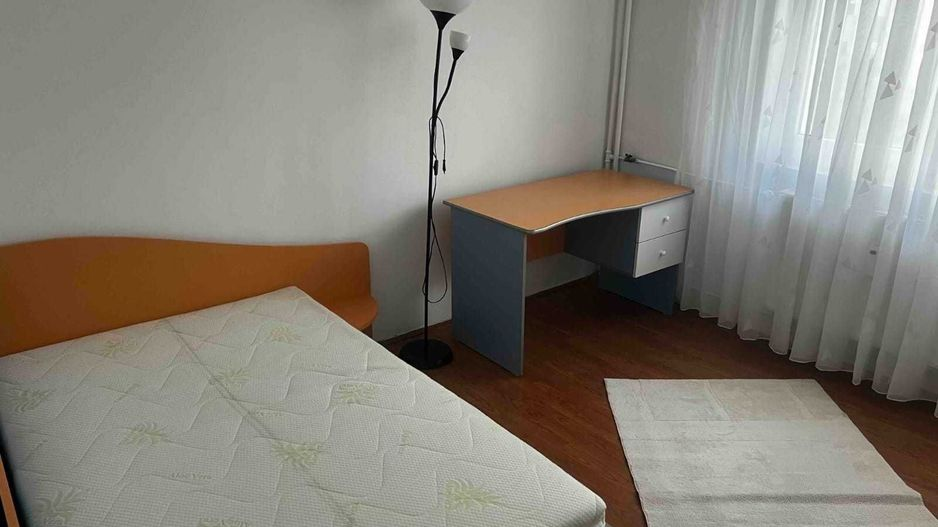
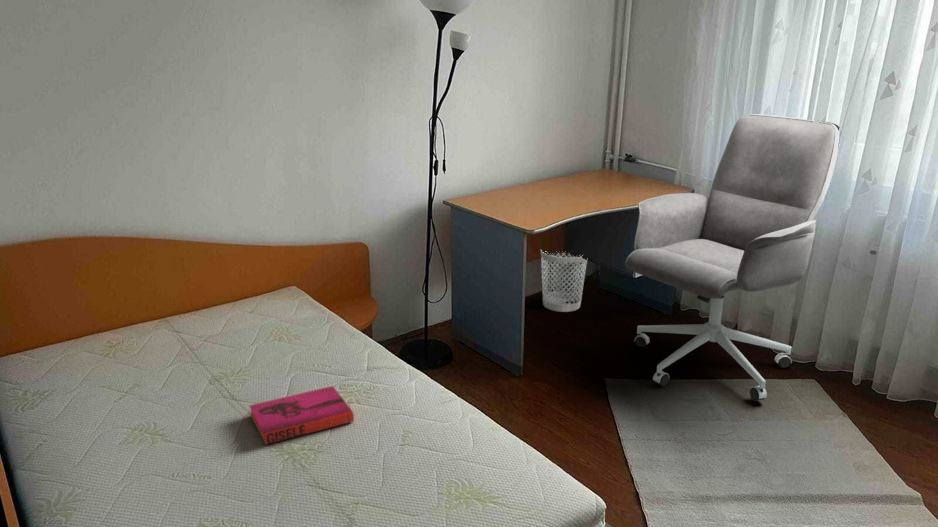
+ office chair [624,113,840,402]
+ hardback book [248,385,355,446]
+ wastebasket [540,249,588,313]
